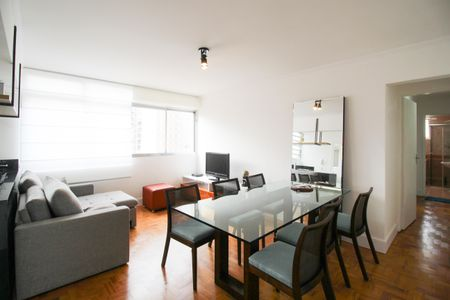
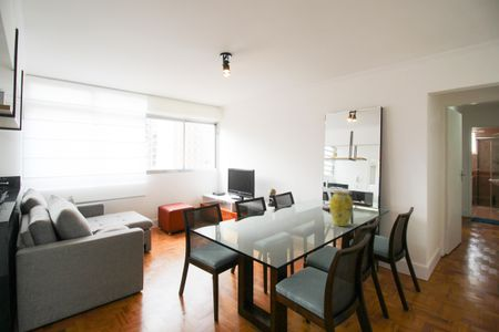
+ vase [328,190,354,227]
